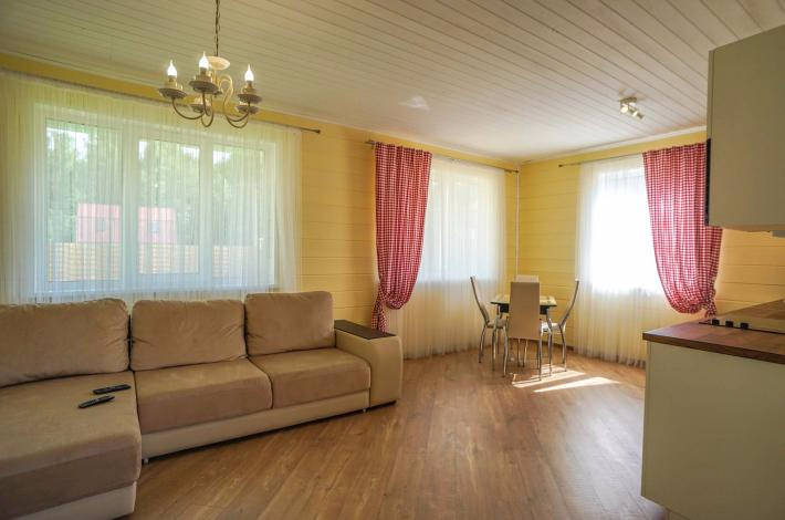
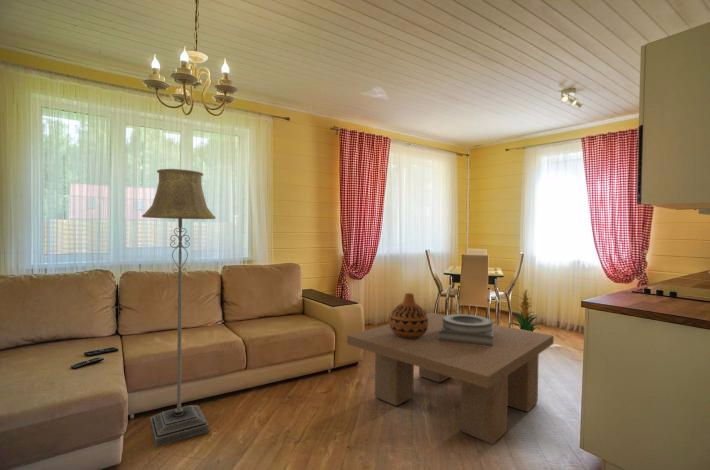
+ decorative bowl [439,313,494,346]
+ indoor plant [508,288,543,332]
+ floor lamp [141,168,217,448]
+ vase [389,292,428,338]
+ coffee table [346,312,555,445]
